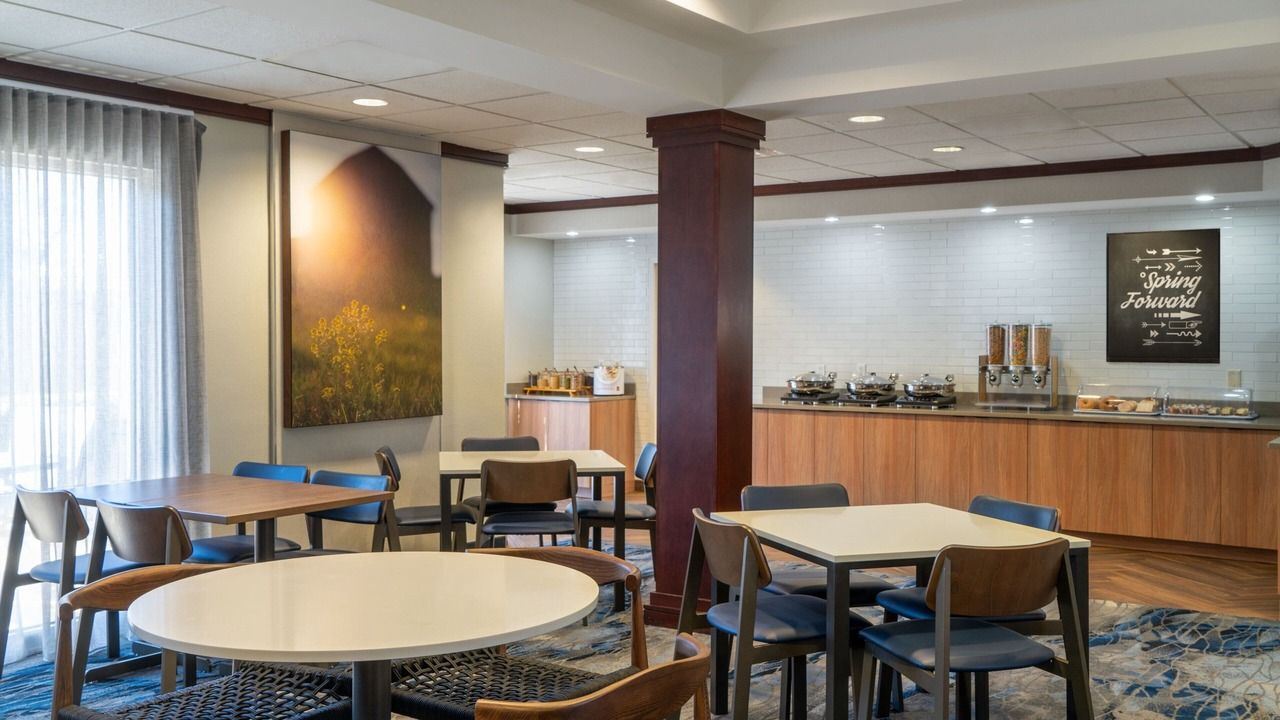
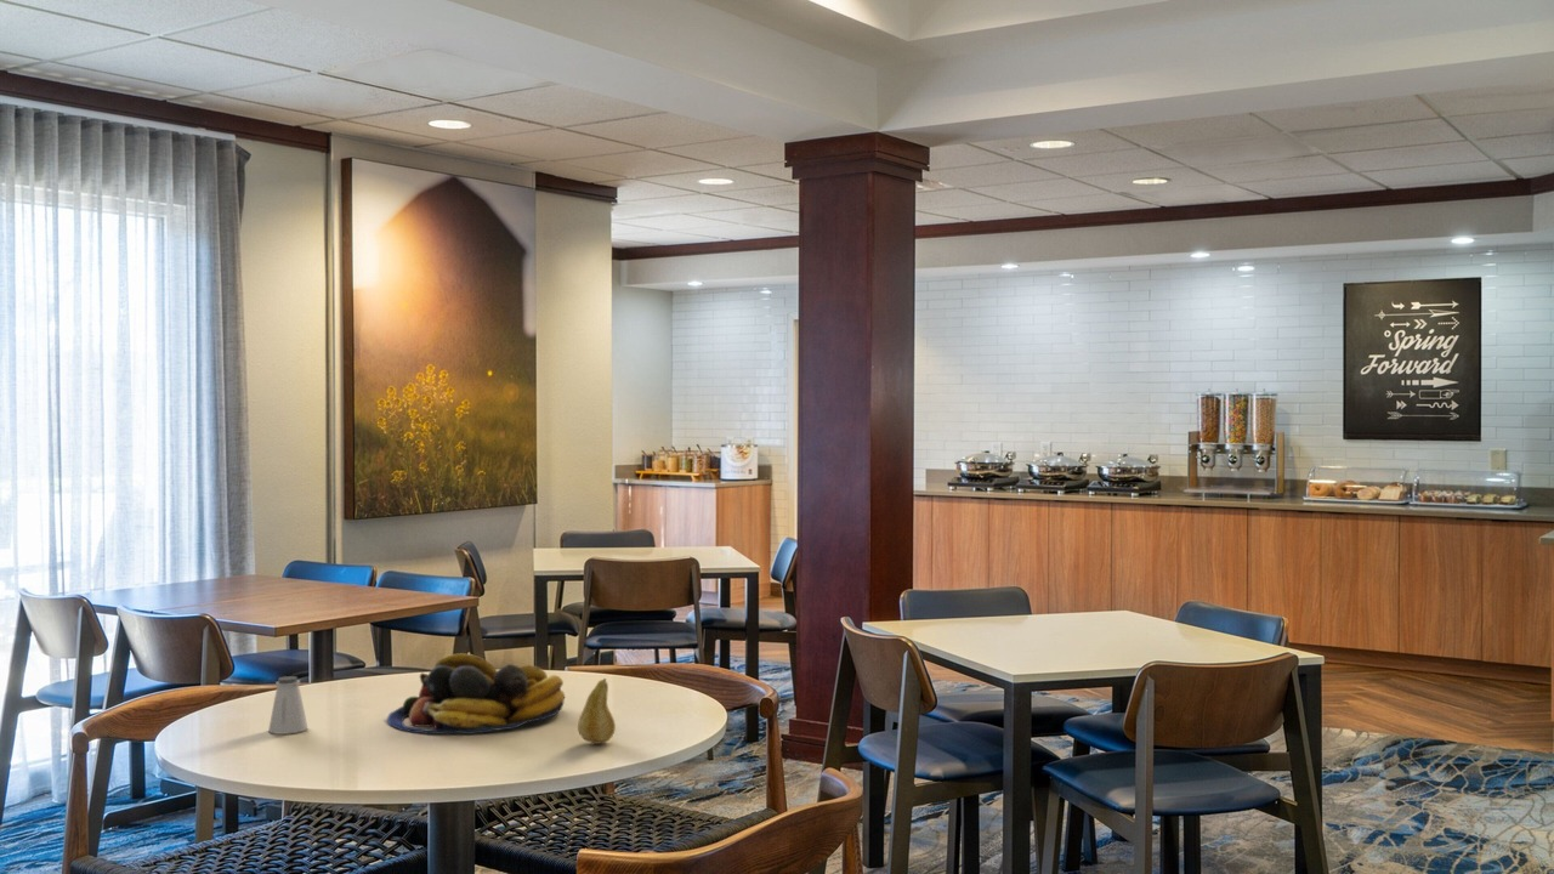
+ fruit [577,677,617,745]
+ fruit bowl [386,652,566,736]
+ saltshaker [267,675,310,736]
